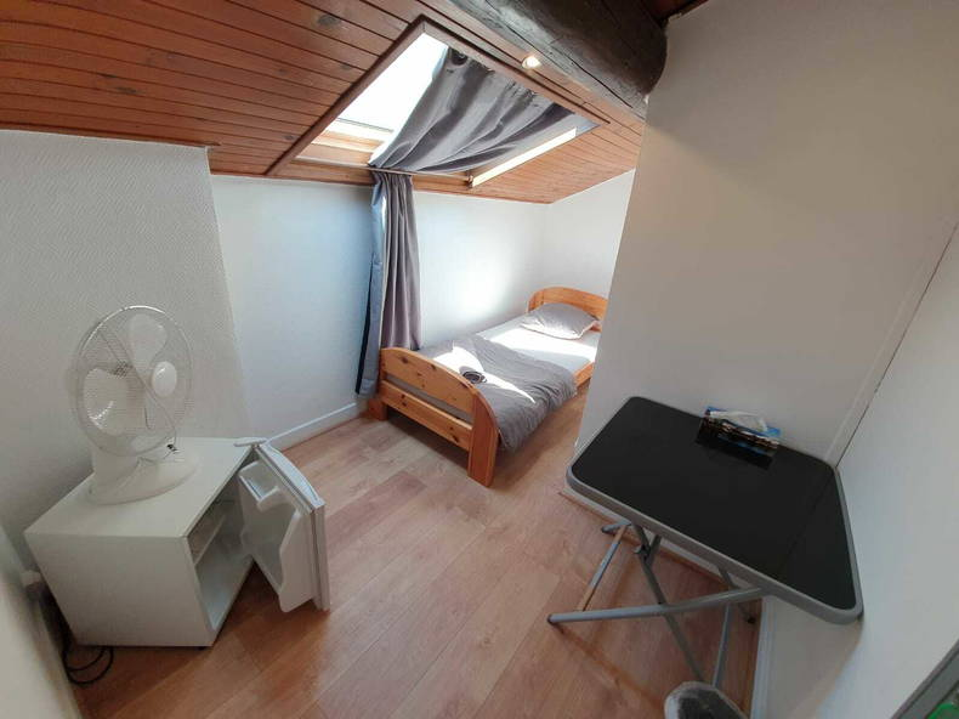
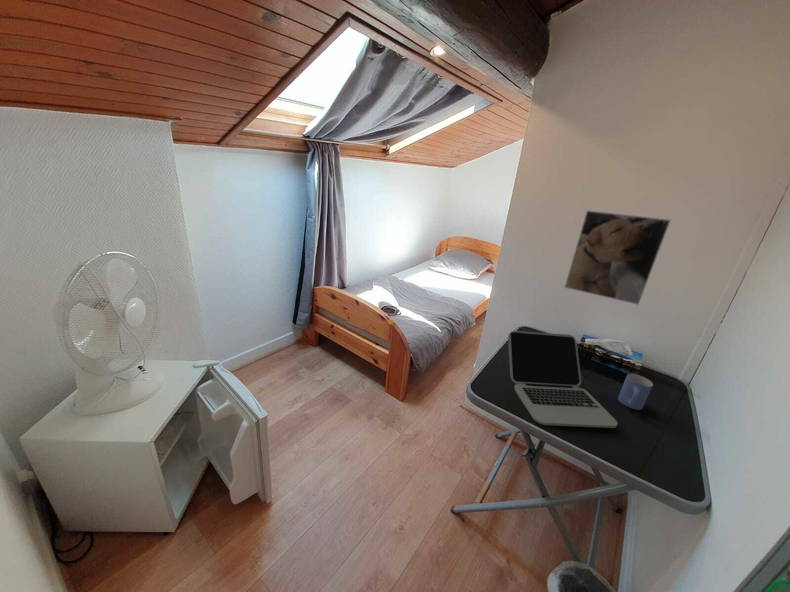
+ mug [617,373,654,411]
+ laptop [507,330,618,429]
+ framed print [564,210,672,306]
